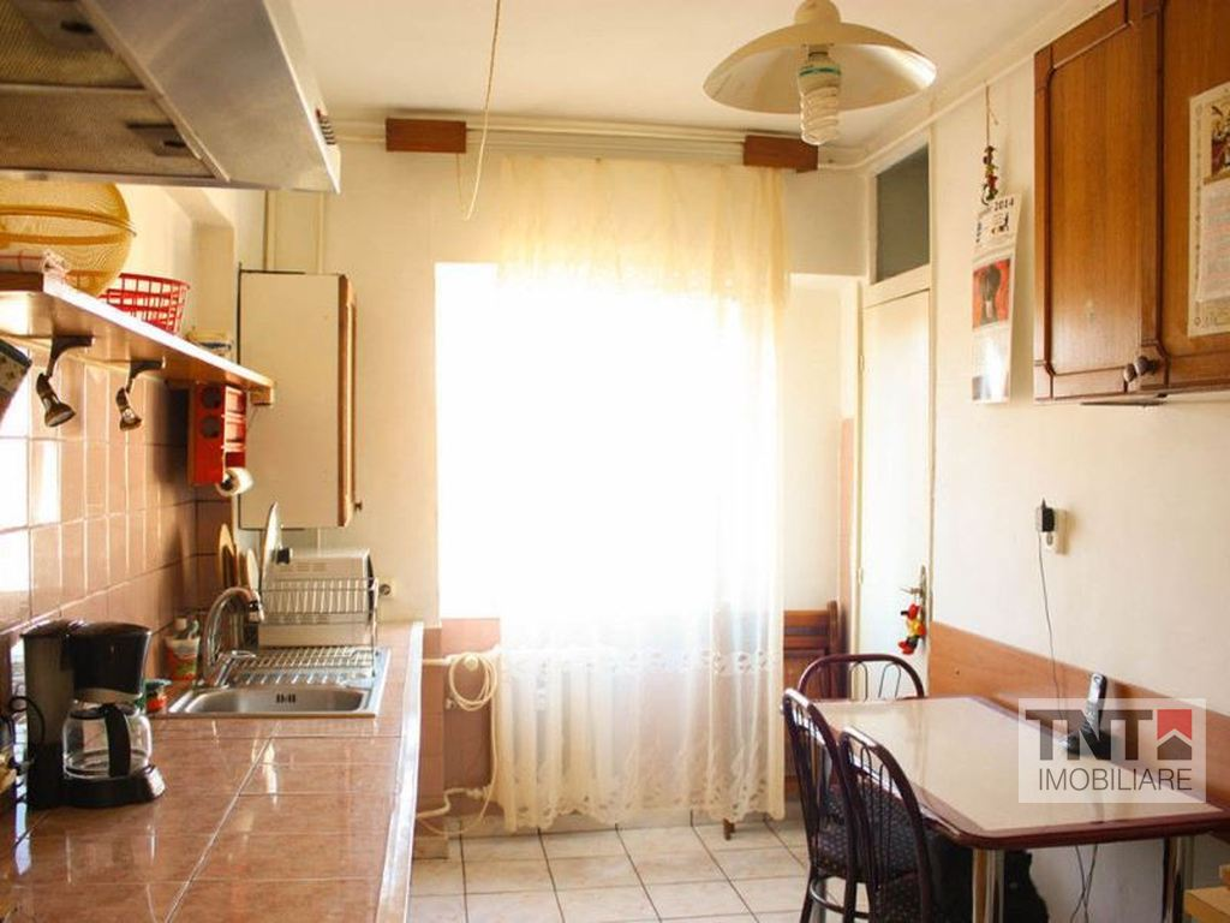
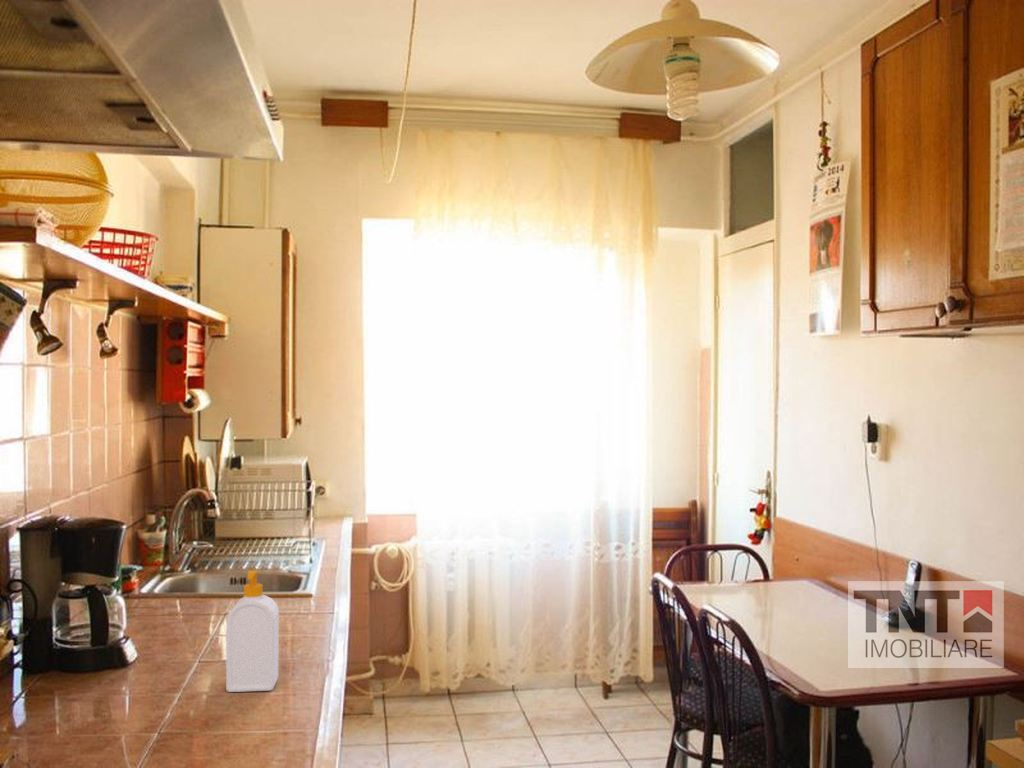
+ soap bottle [225,570,280,693]
